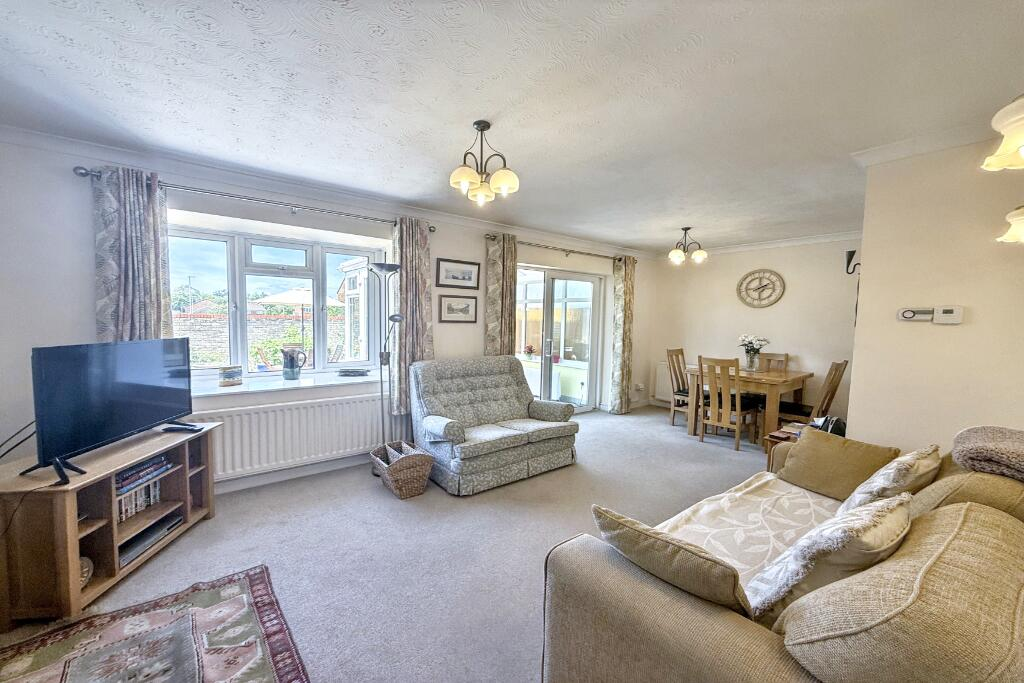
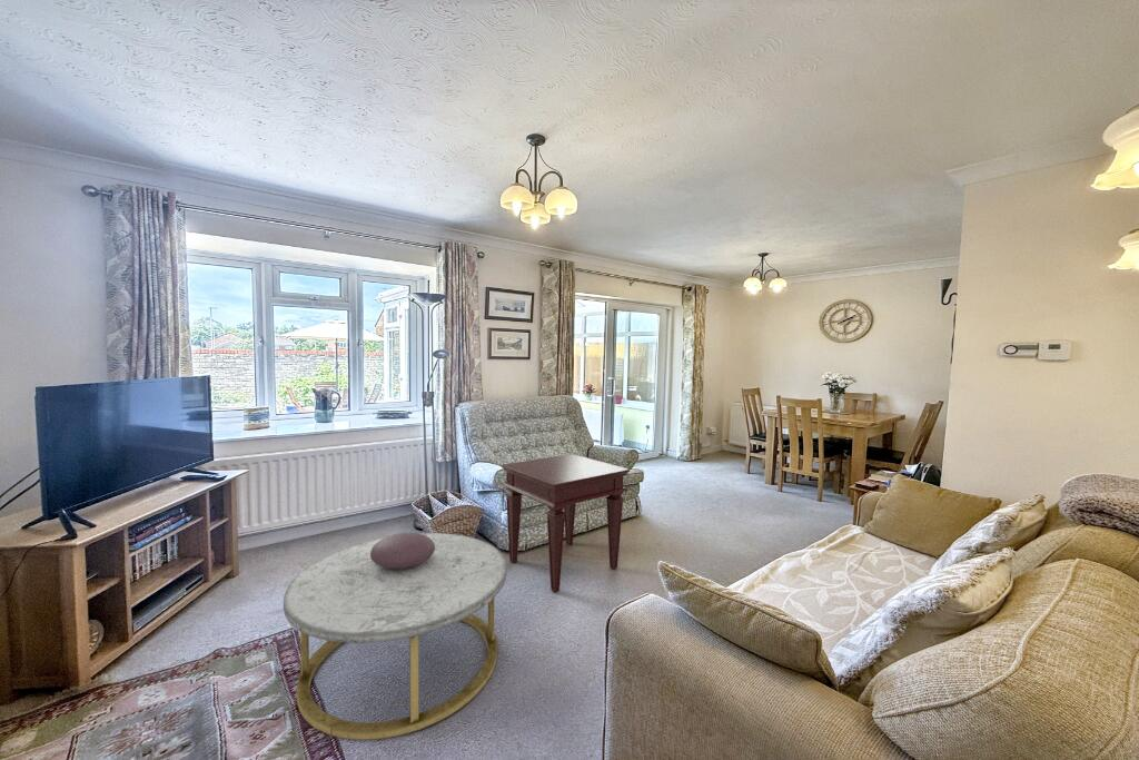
+ side table [499,453,631,593]
+ coffee table [283,532,507,741]
+ decorative bowl [370,532,435,569]
